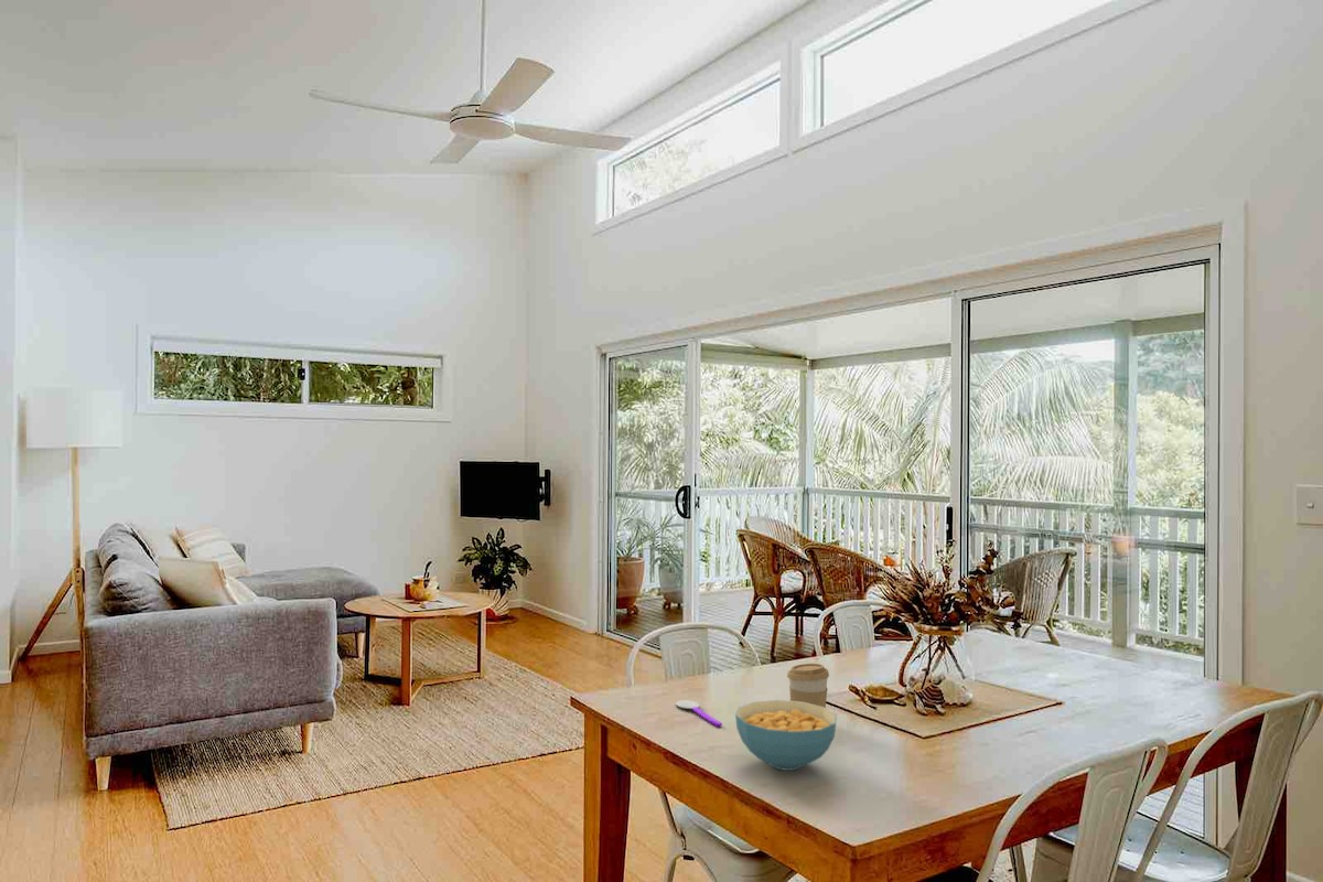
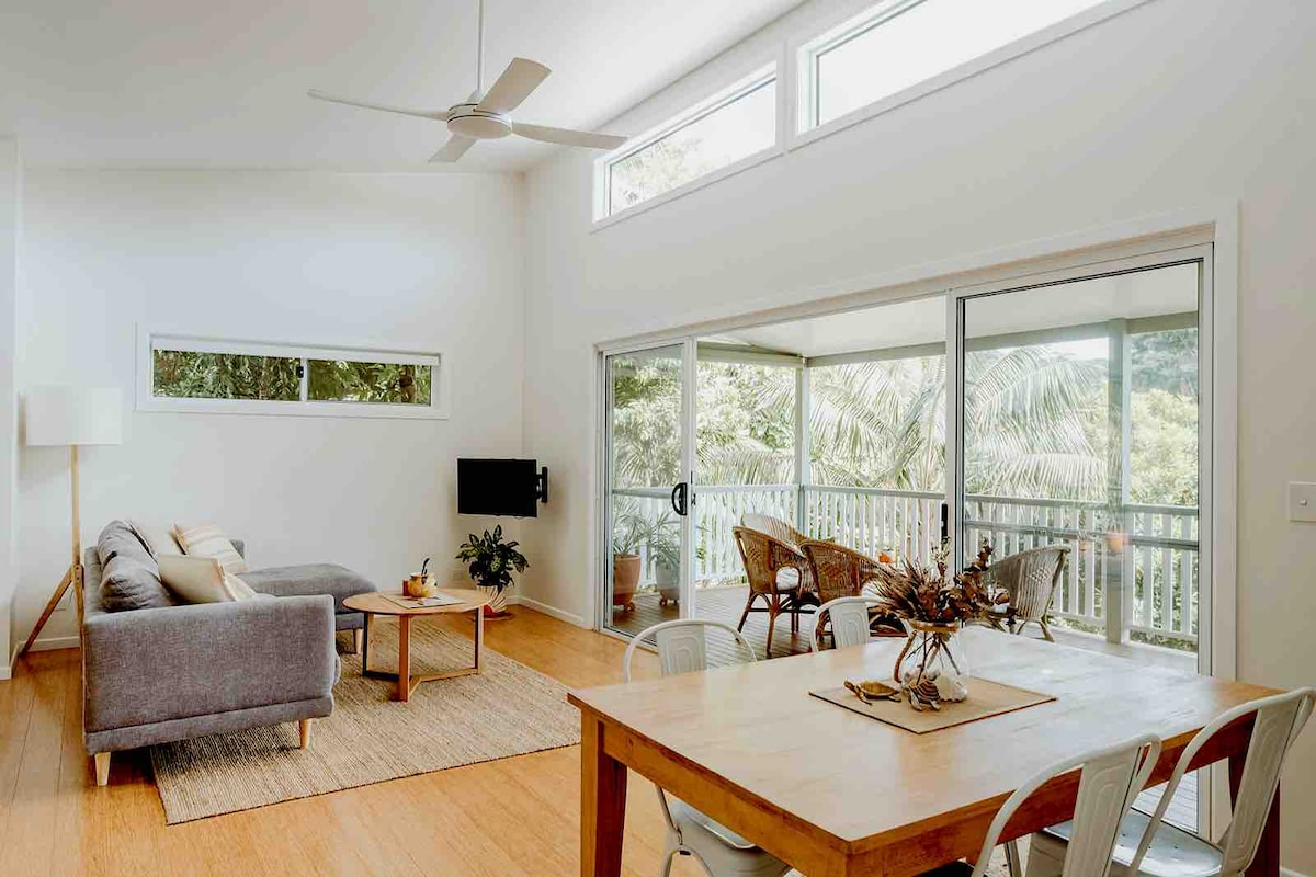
- coffee cup [786,663,830,709]
- spoon [675,699,723,728]
- cereal bowl [734,699,838,772]
